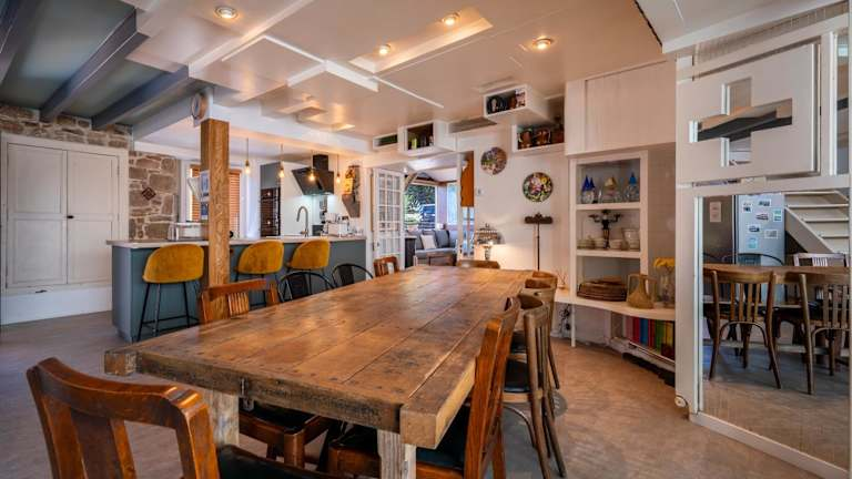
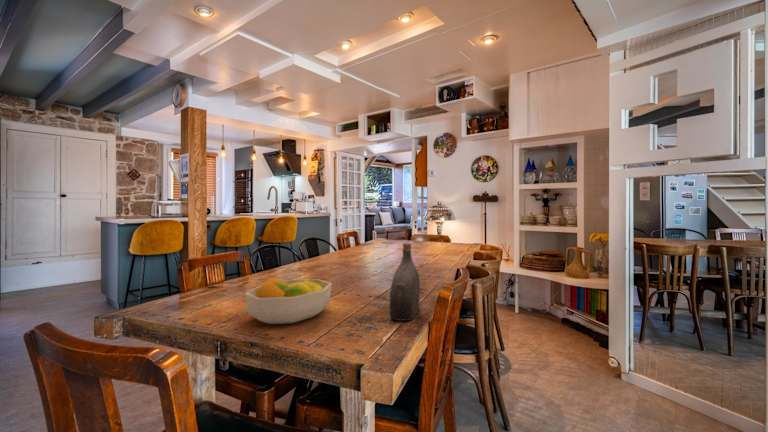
+ fruit bowl [244,277,333,325]
+ water jug [389,242,421,322]
